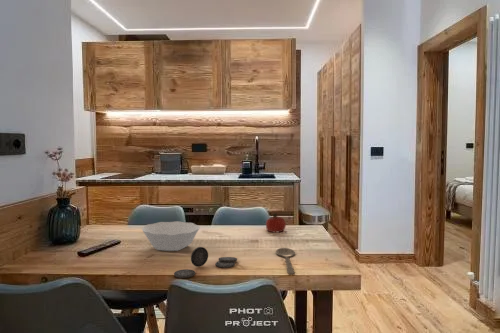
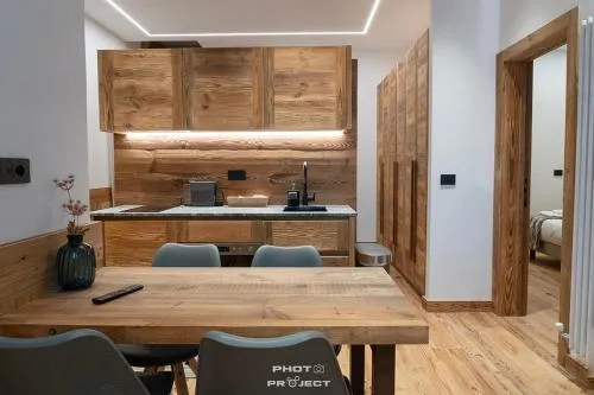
- bowl [141,220,200,252]
- fruit [265,212,287,233]
- plate [173,246,238,279]
- wooden spoon [275,247,296,275]
